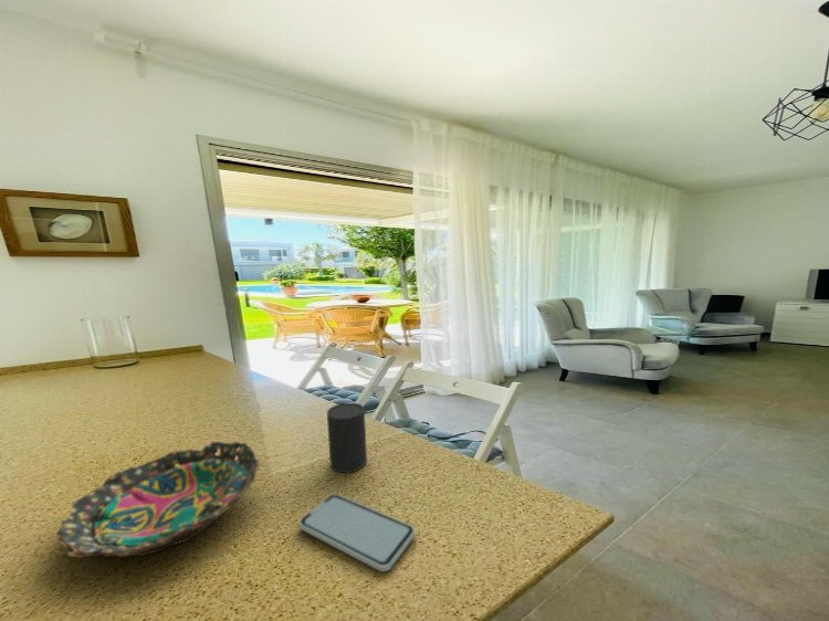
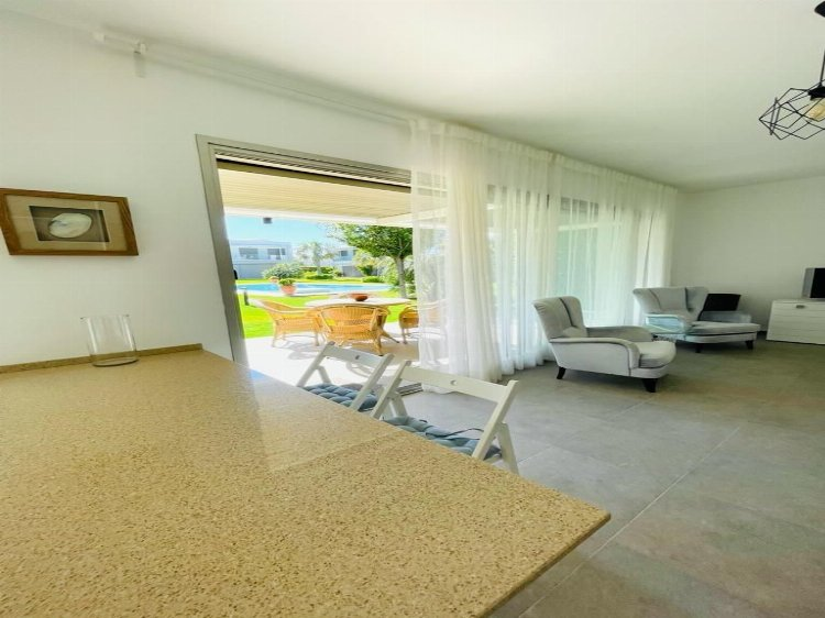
- smartphone [298,493,416,572]
- bowl [56,440,262,559]
- cup [326,402,368,474]
